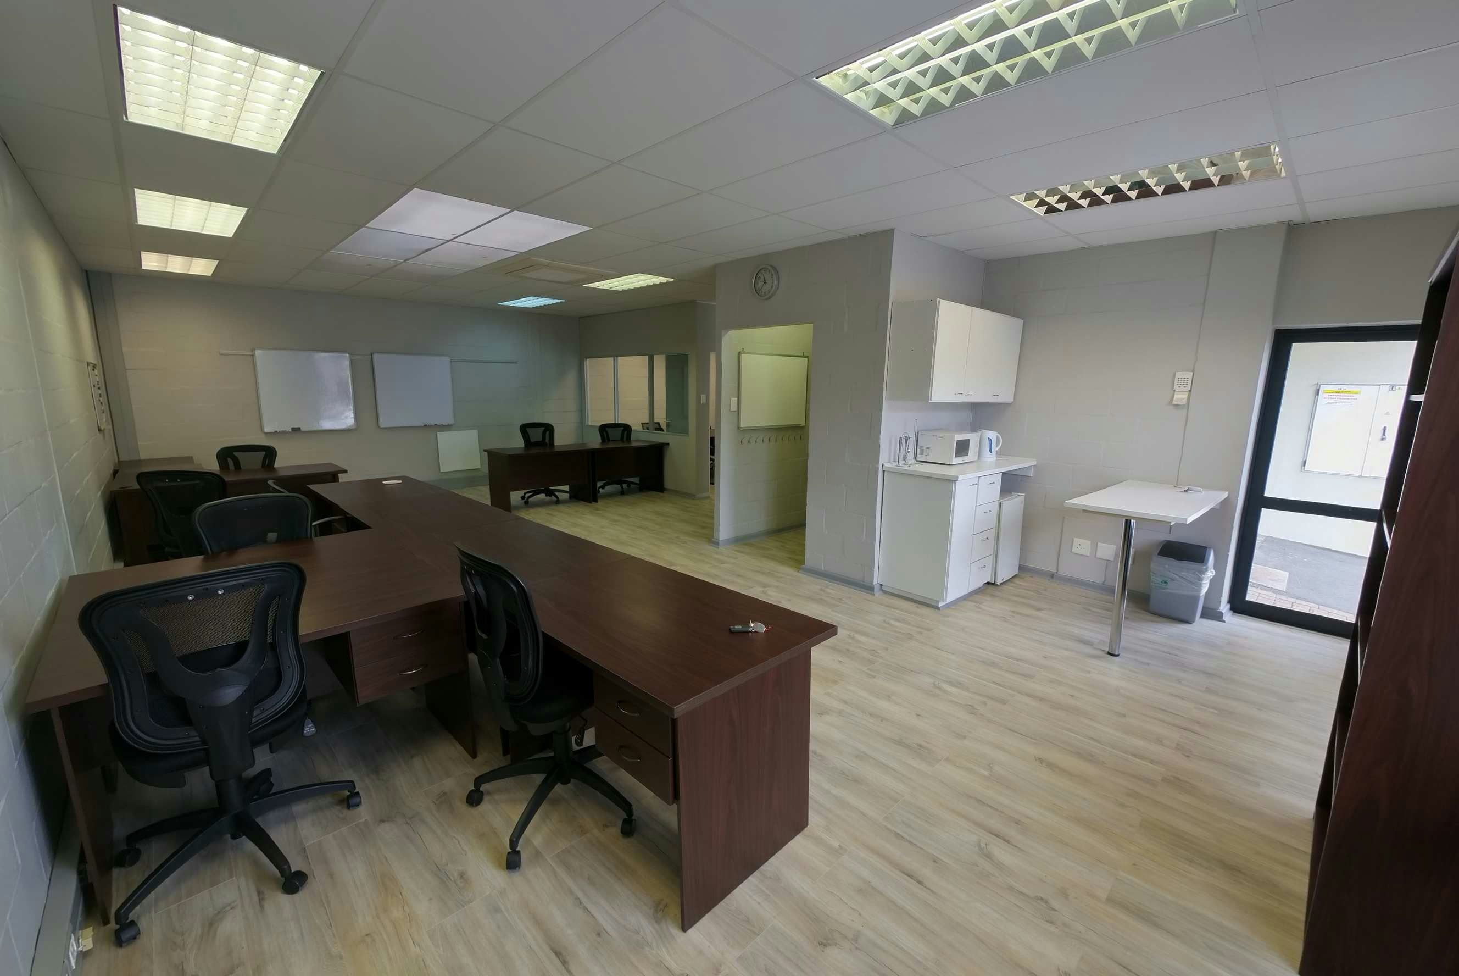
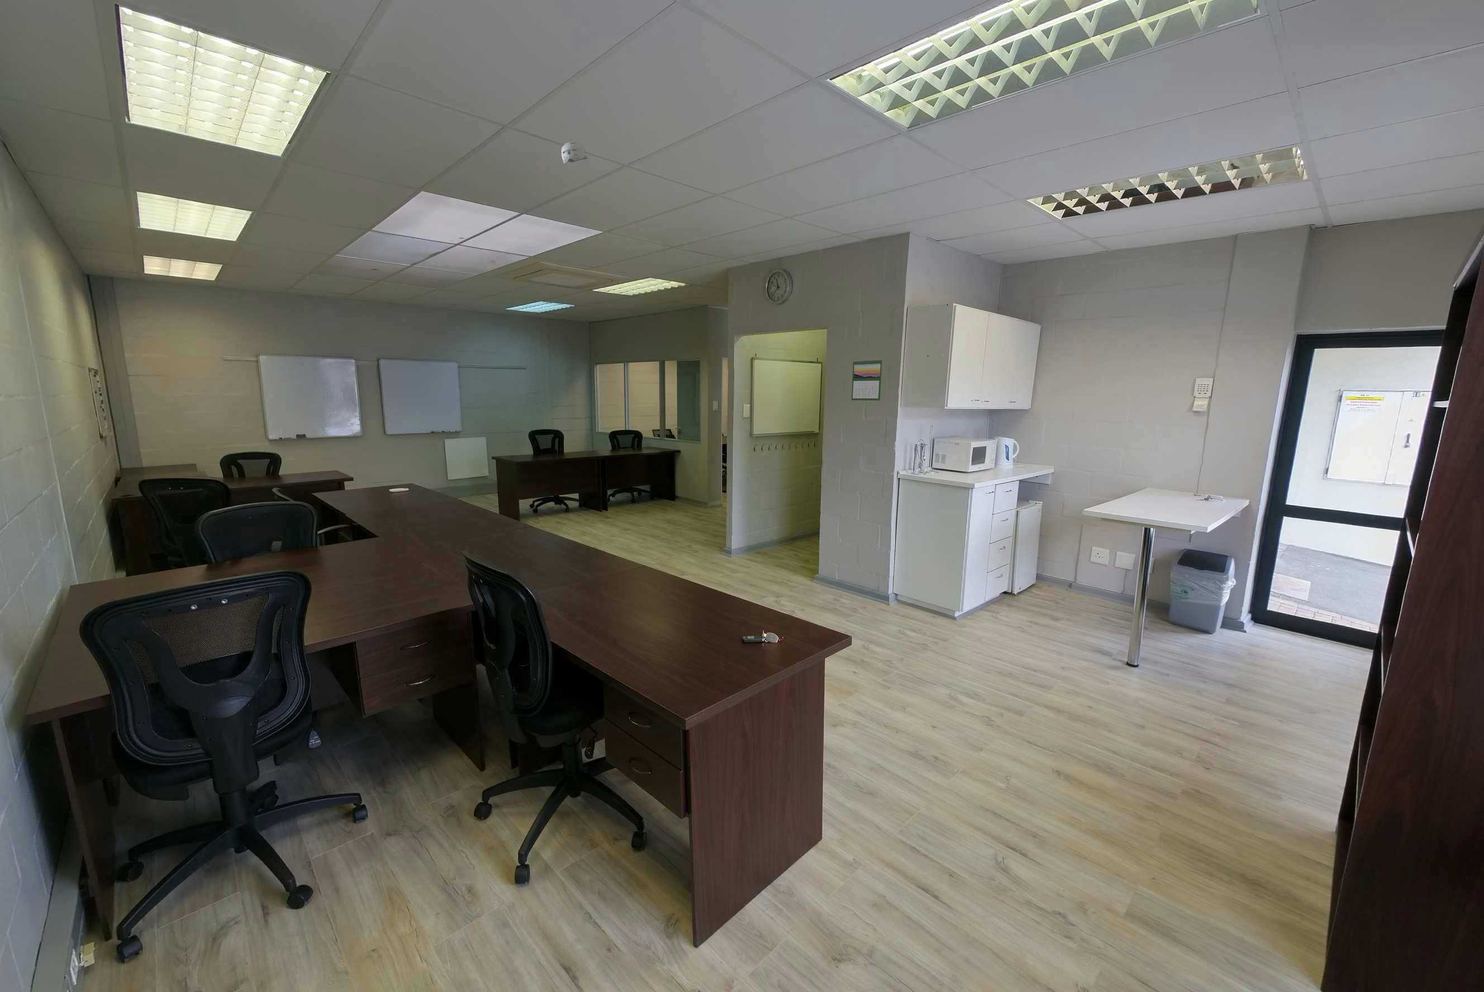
+ calendar [851,359,883,401]
+ smoke detector [561,142,588,164]
